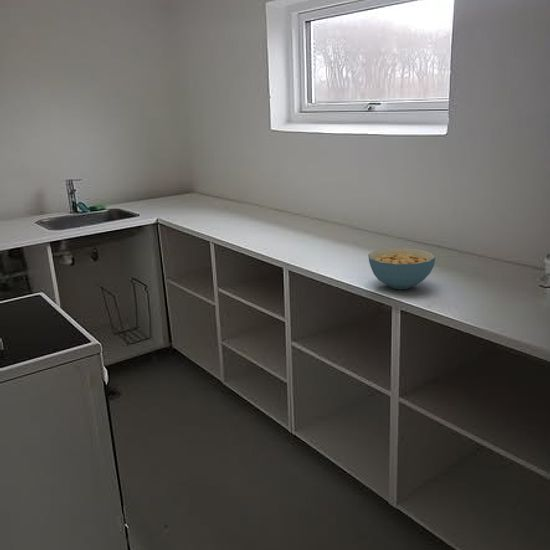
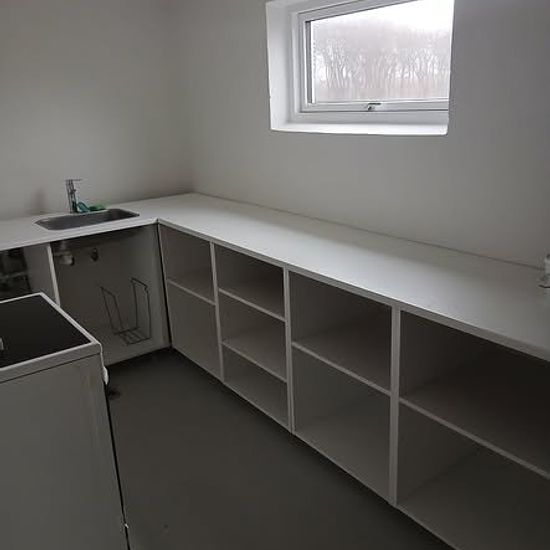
- cereal bowl [367,247,436,290]
